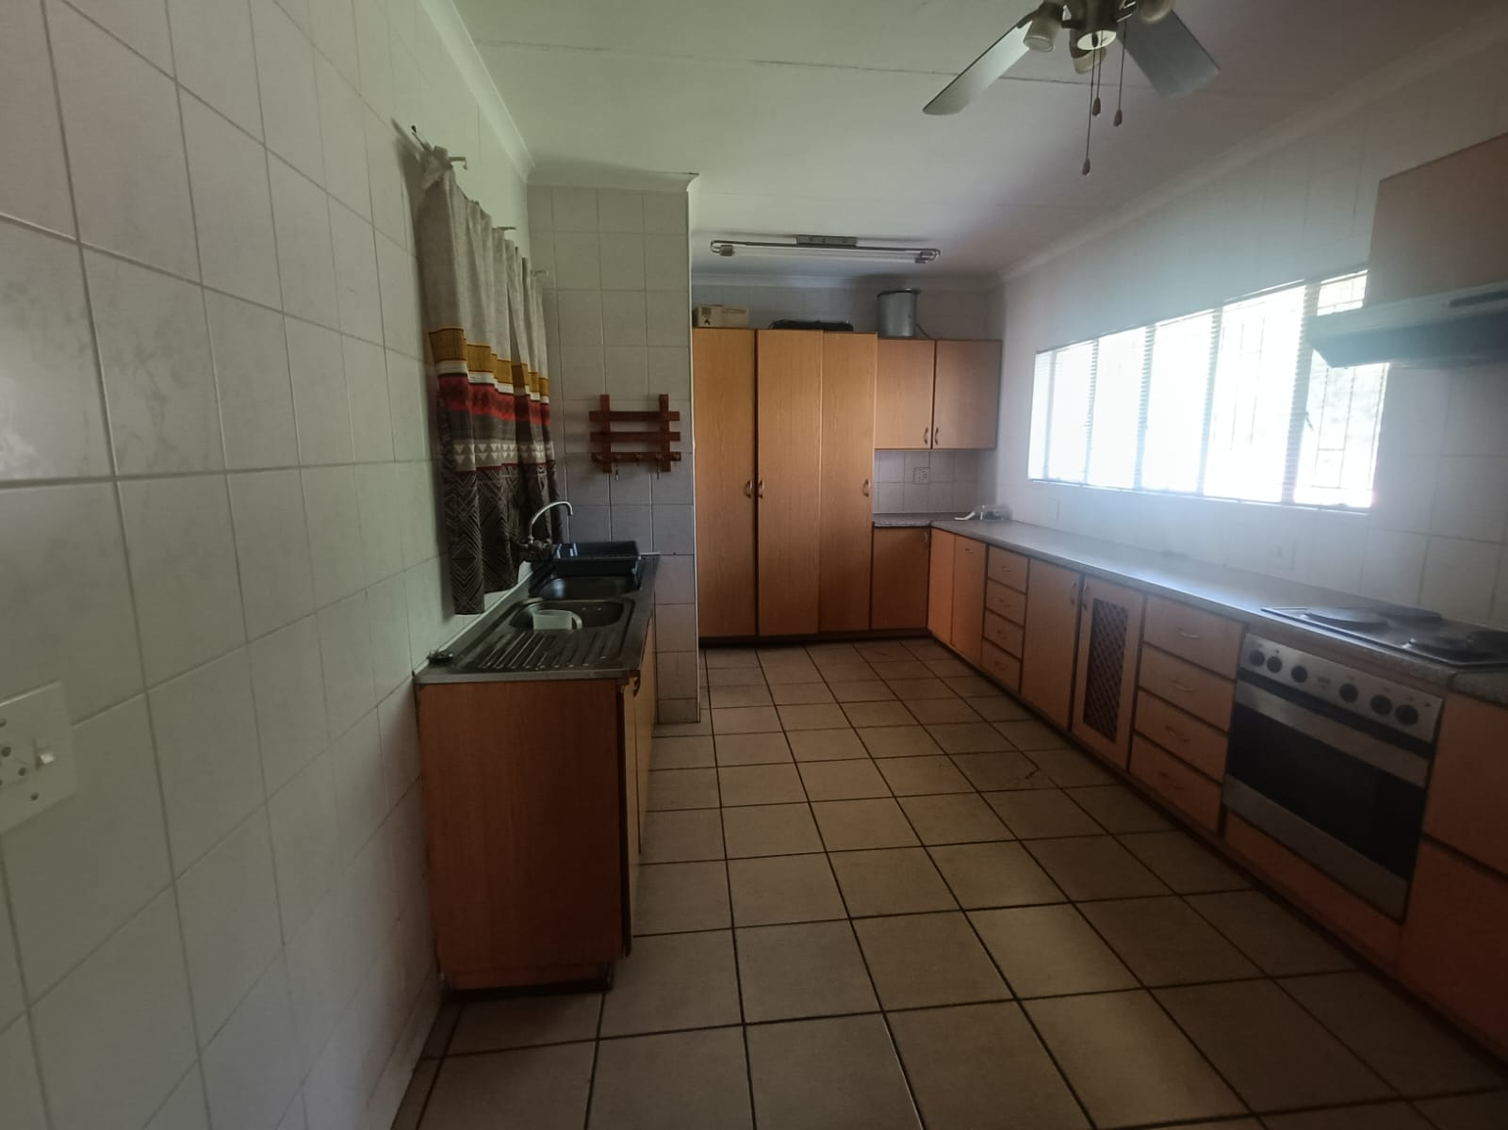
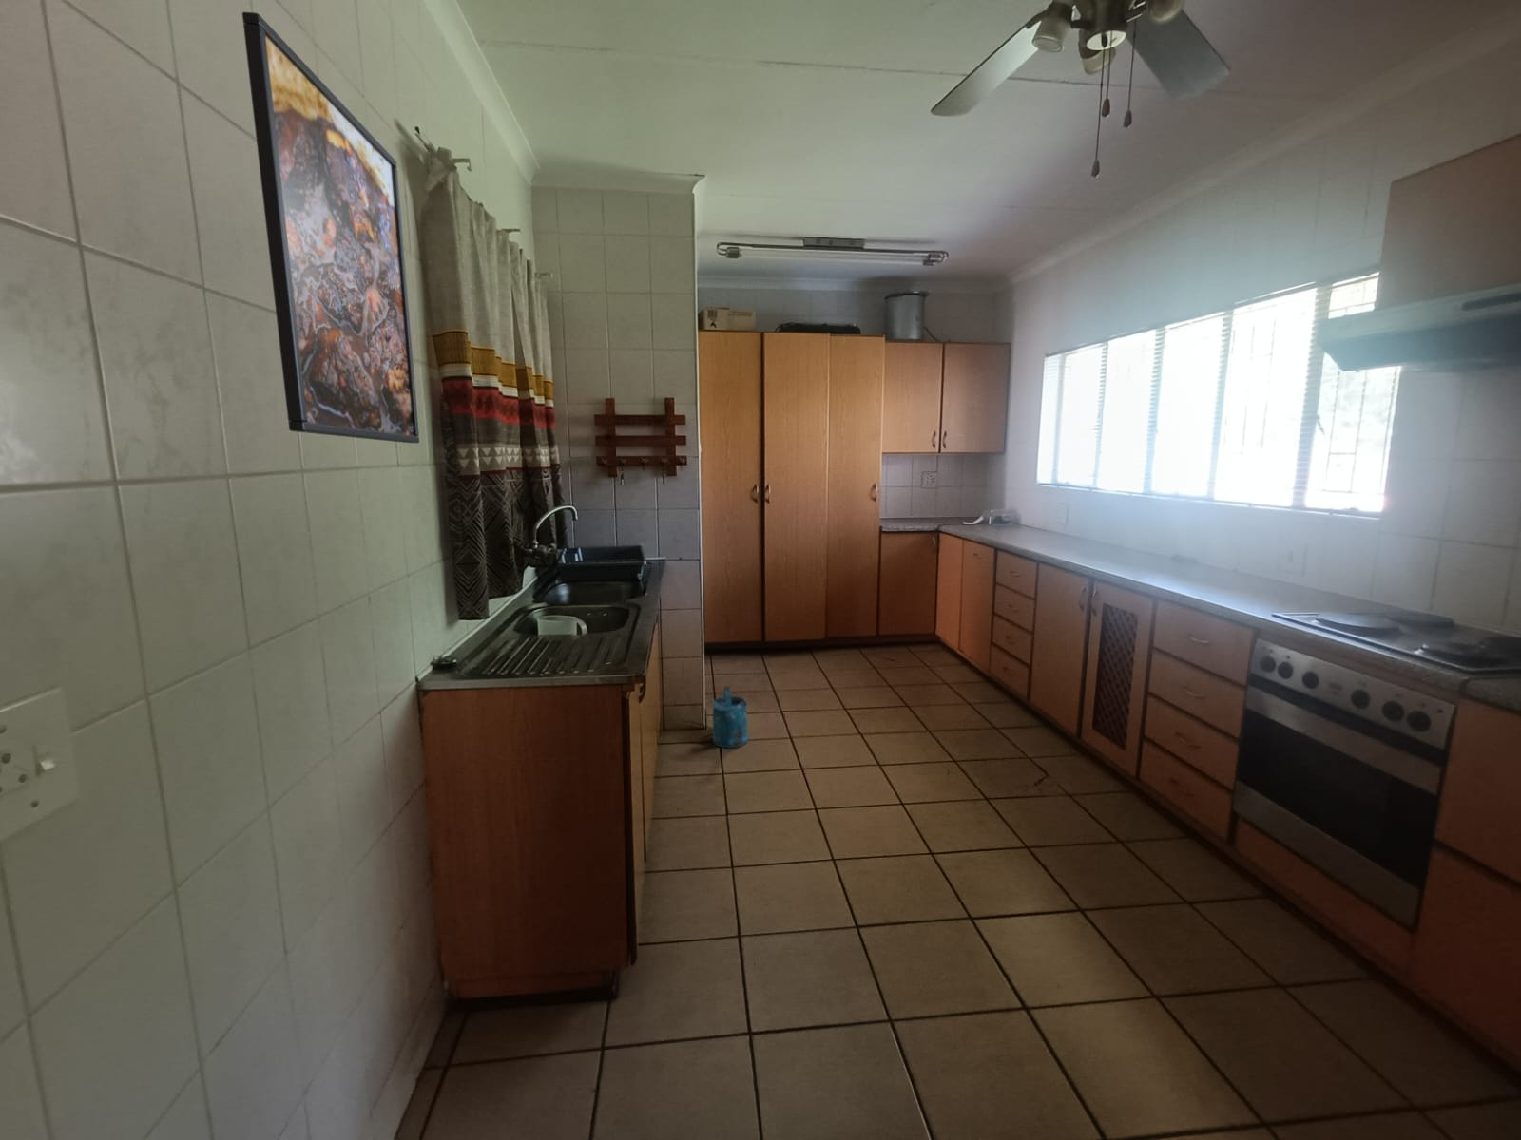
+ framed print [242,12,420,443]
+ watering can [711,685,749,748]
